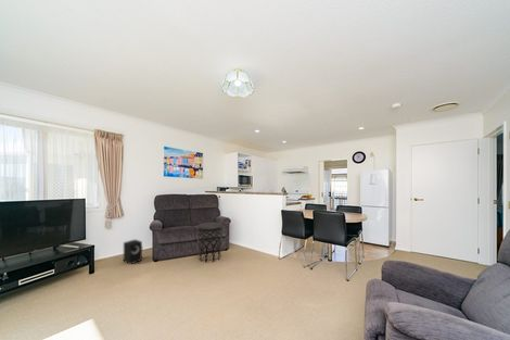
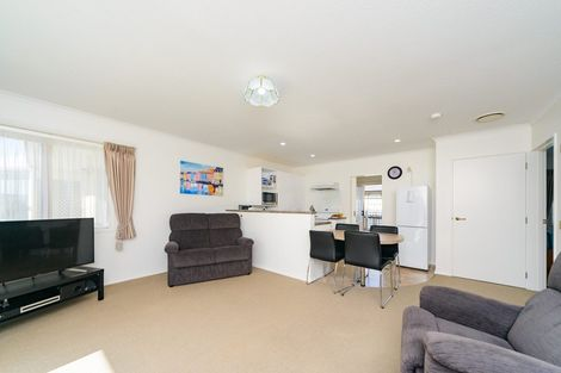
- side table [196,222,224,264]
- speaker [123,238,143,265]
